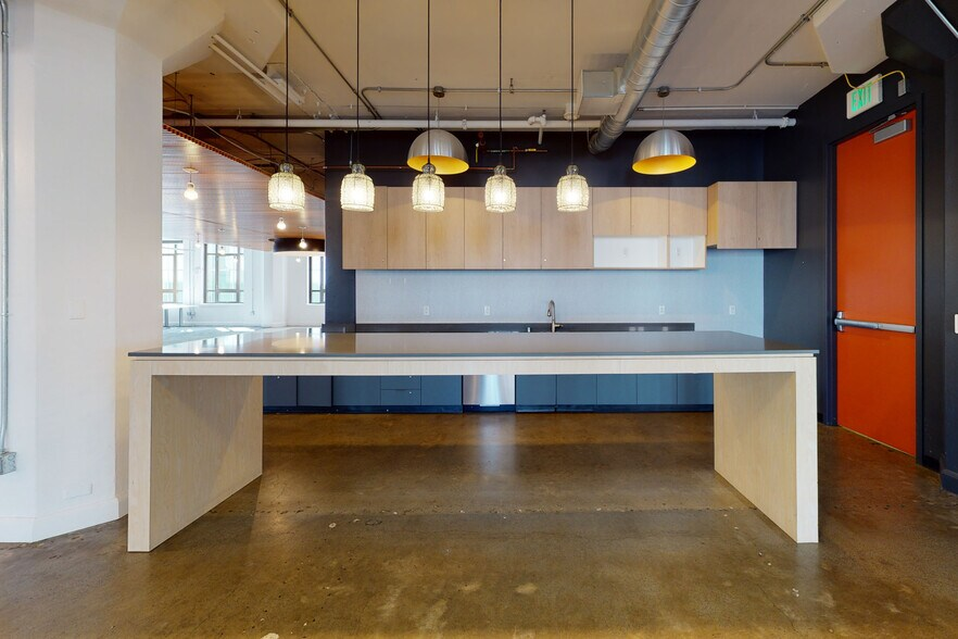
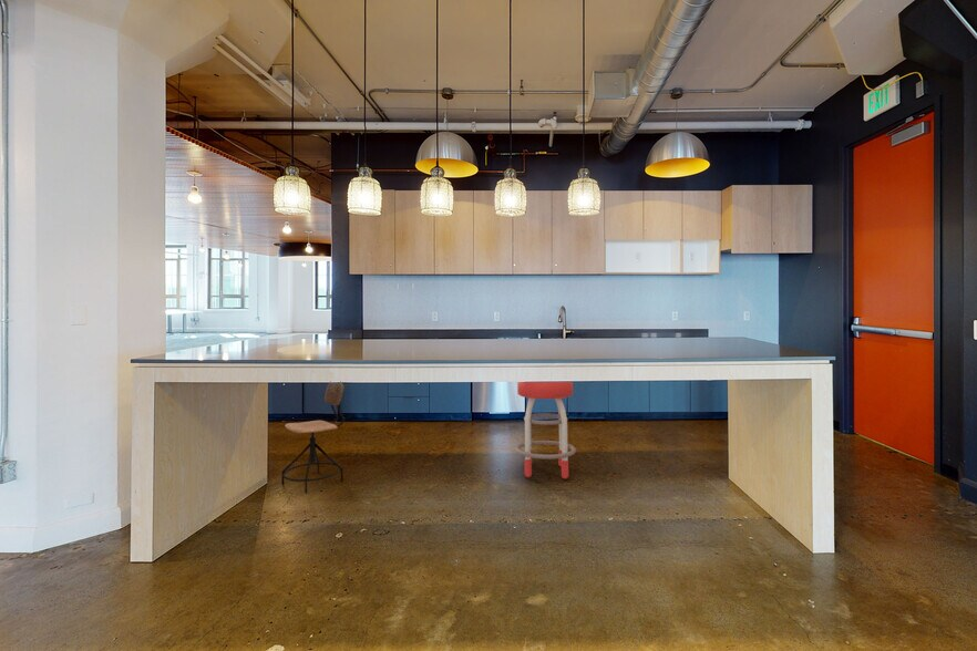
+ chair [280,382,346,494]
+ stool [515,381,577,480]
